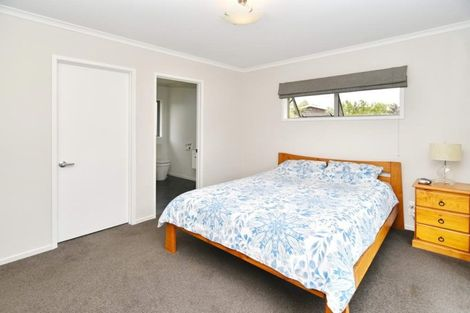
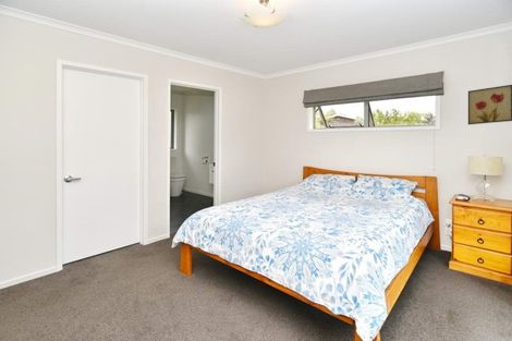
+ wall art [467,84,512,125]
